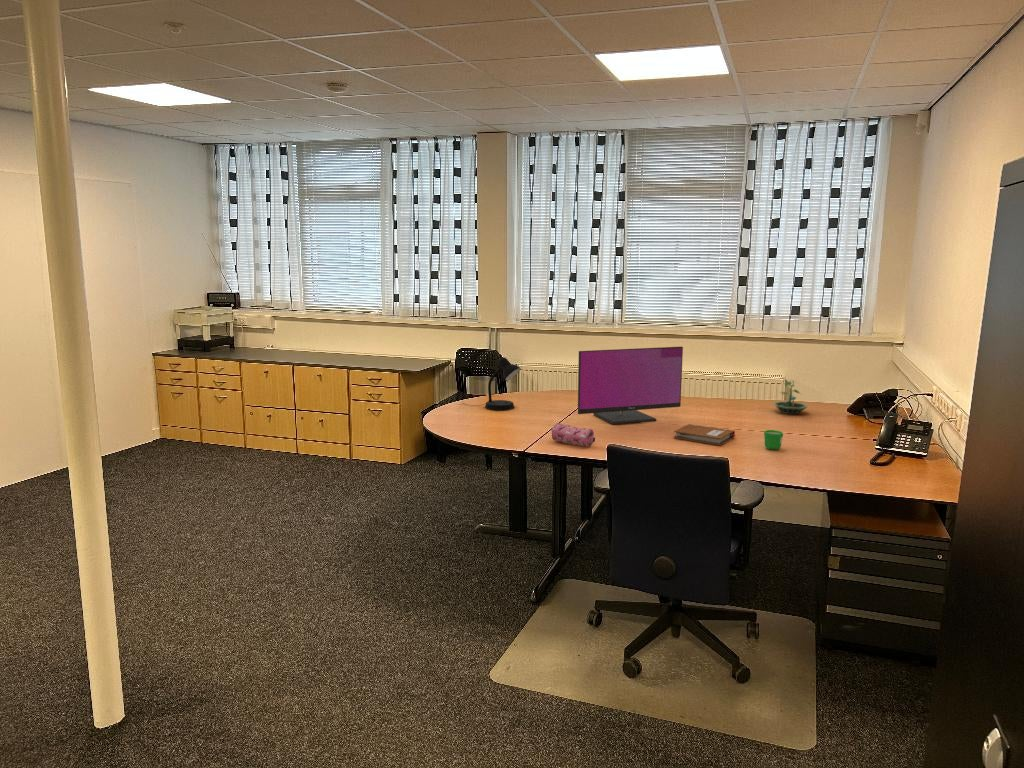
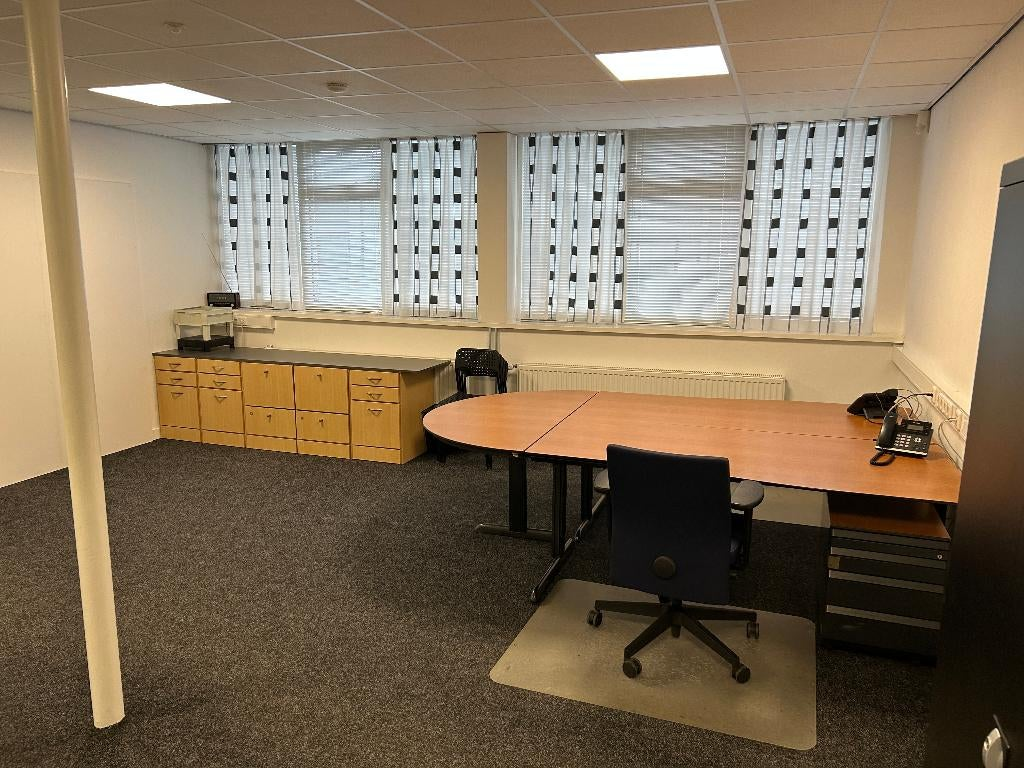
- mug [763,429,784,451]
- terrarium [772,379,809,415]
- desk lamp [462,356,521,411]
- computer monitor [577,346,684,425]
- notebook [673,423,737,446]
- pencil case [551,422,596,448]
